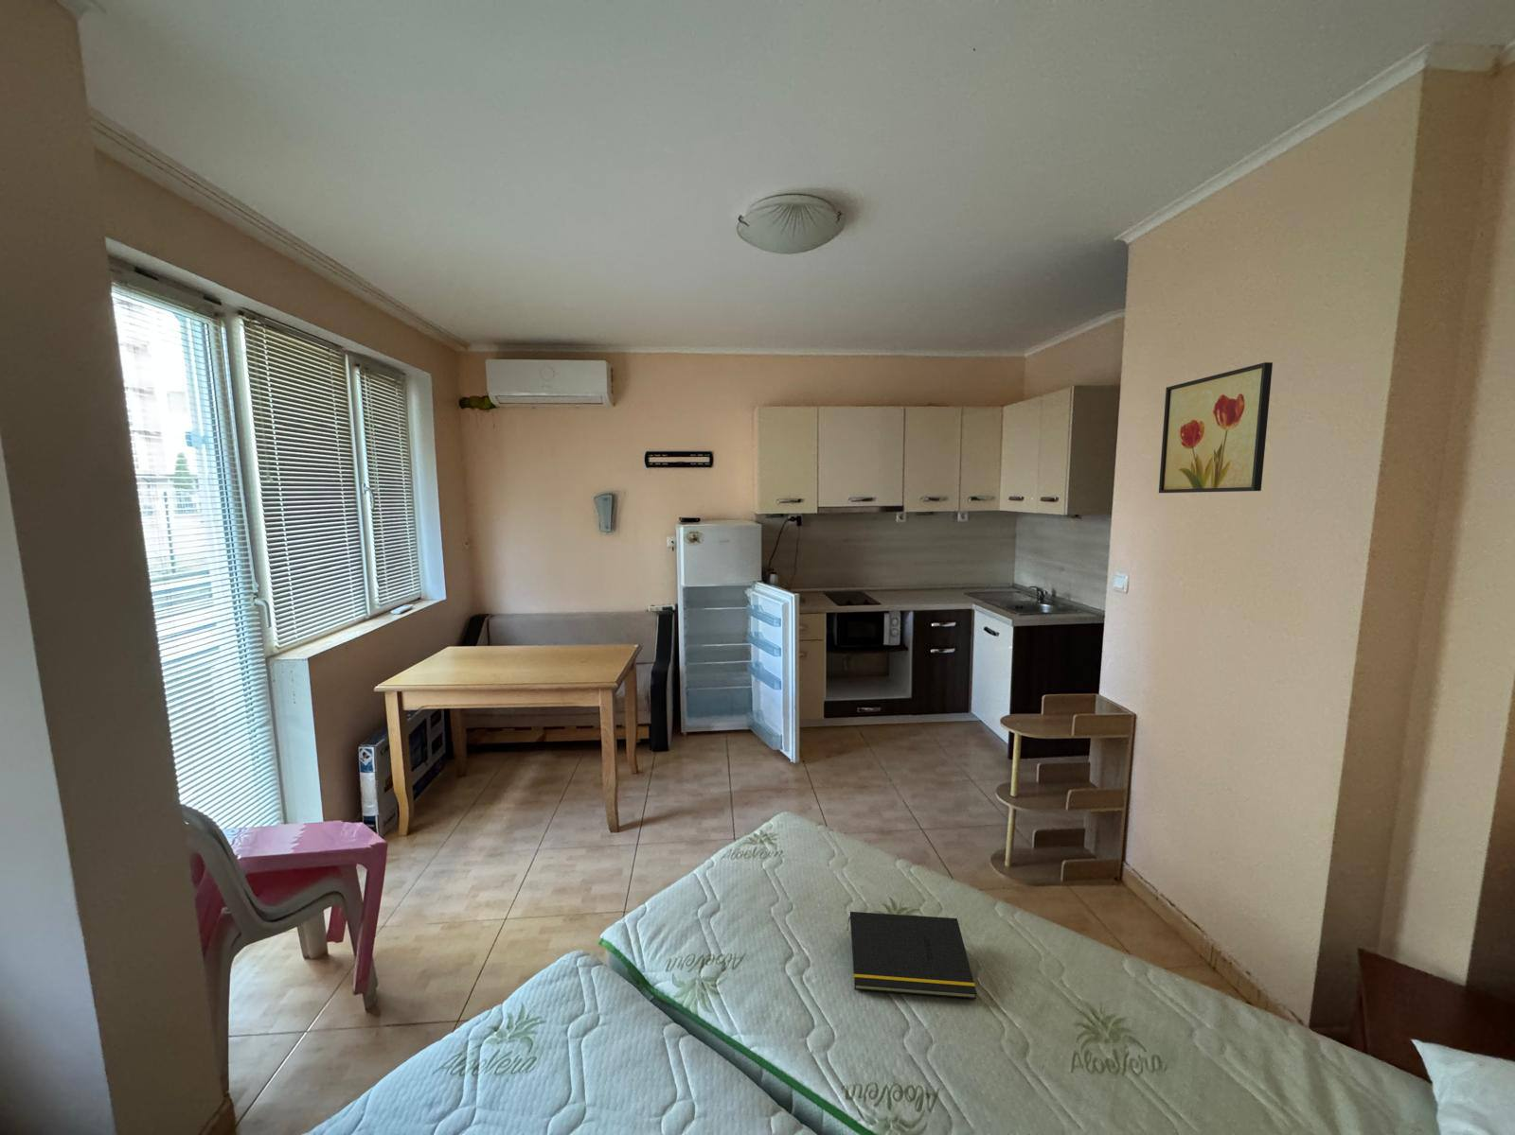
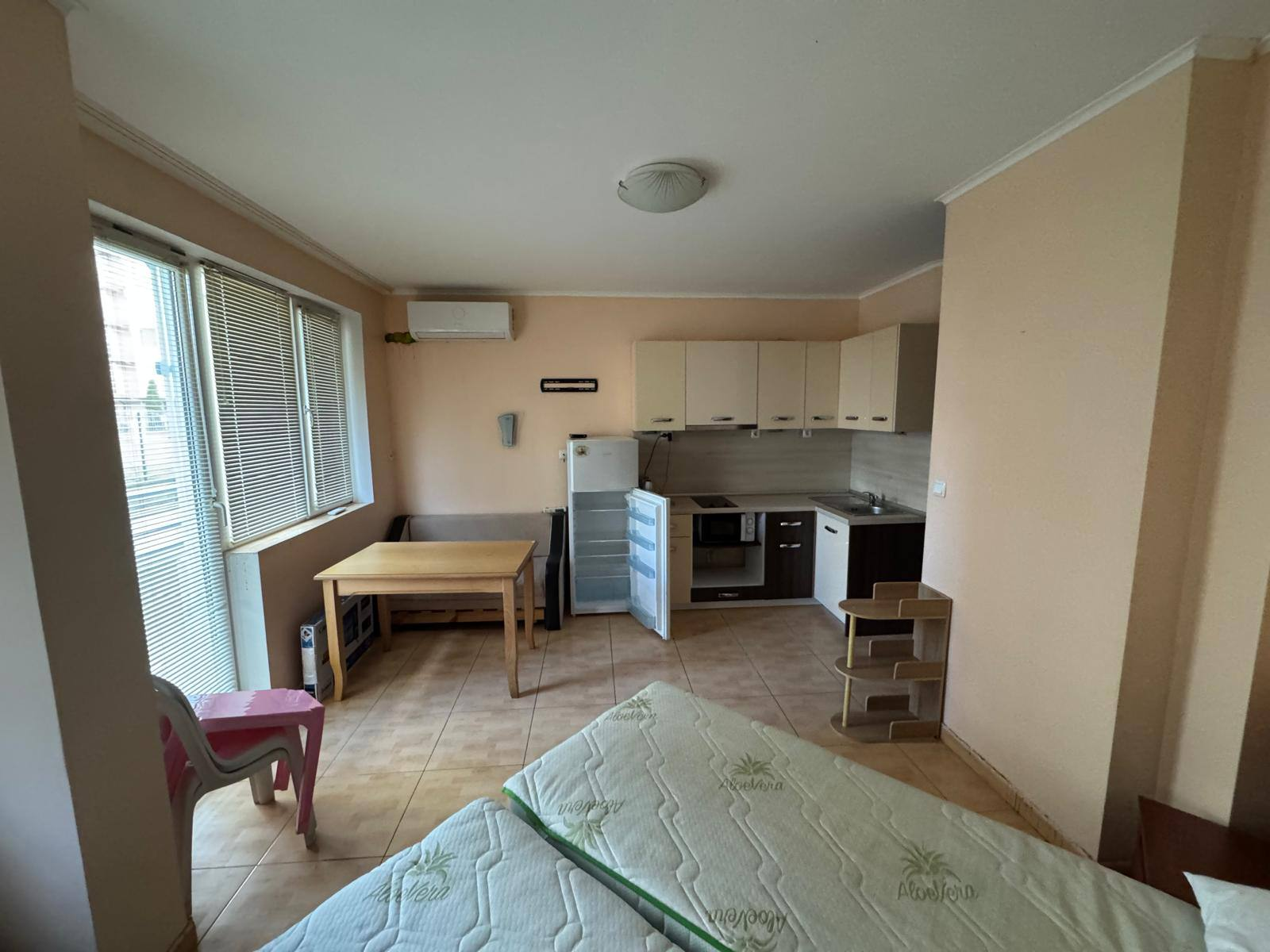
- notepad [846,911,978,1000]
- wall art [1158,361,1274,494]
